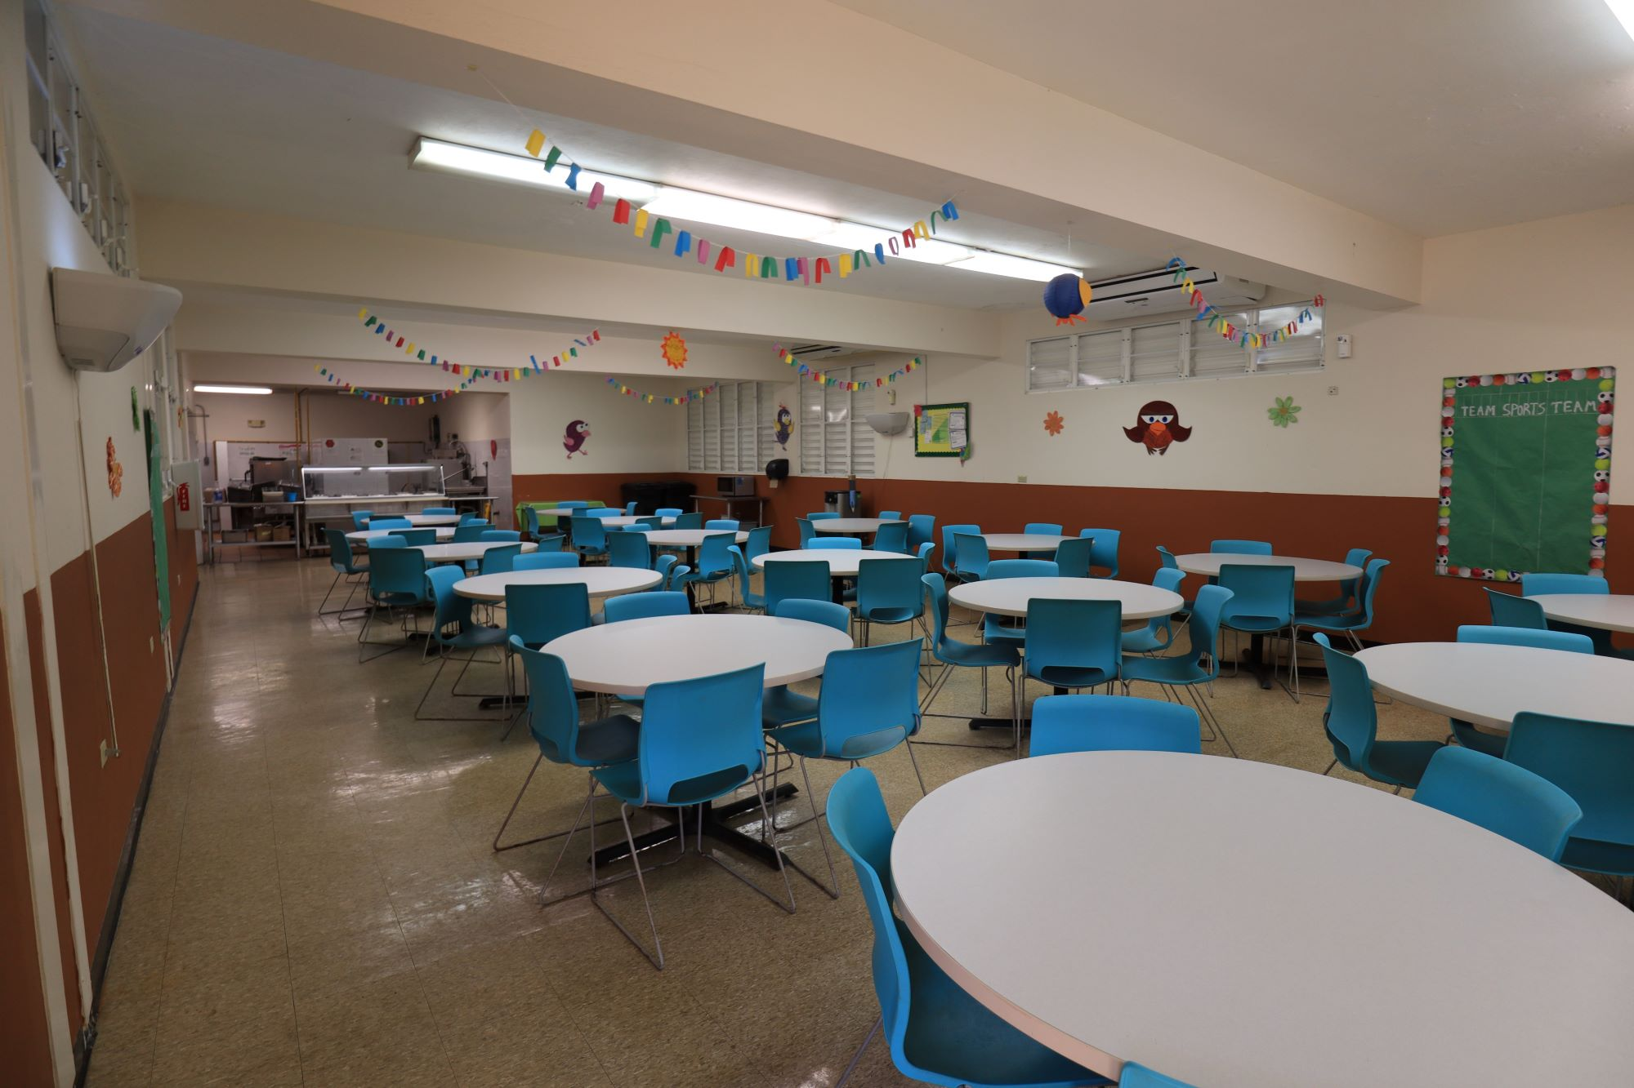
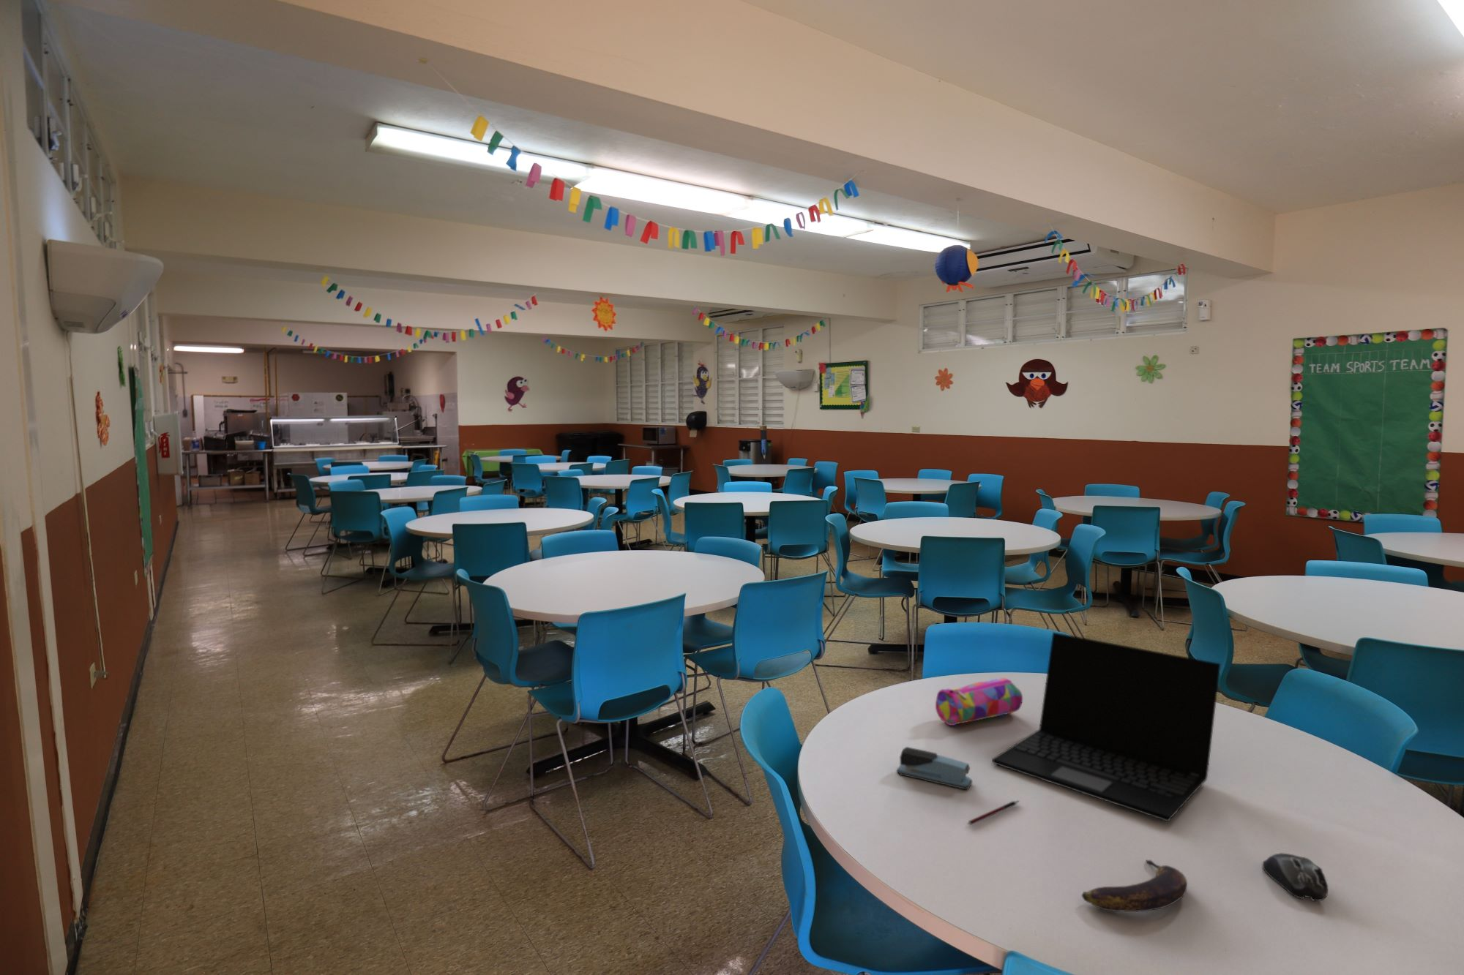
+ banana [1081,859,1188,913]
+ computer mouse [1262,852,1329,902]
+ pen [967,800,1020,826]
+ laptop [992,631,1221,823]
+ stapler [896,746,973,790]
+ pencil case [935,677,1023,726]
